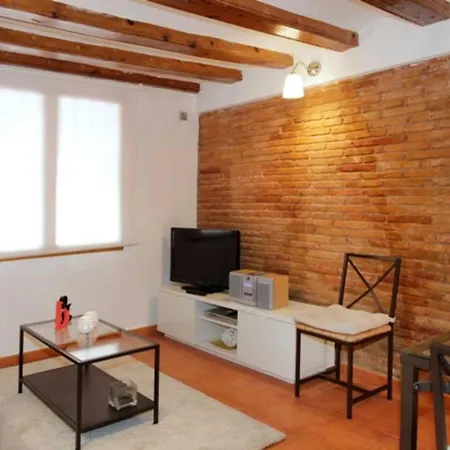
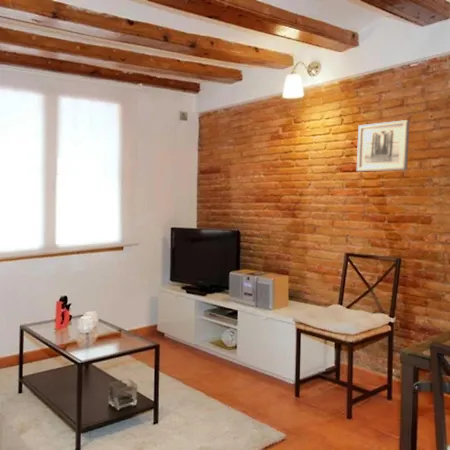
+ wall art [356,119,410,172]
